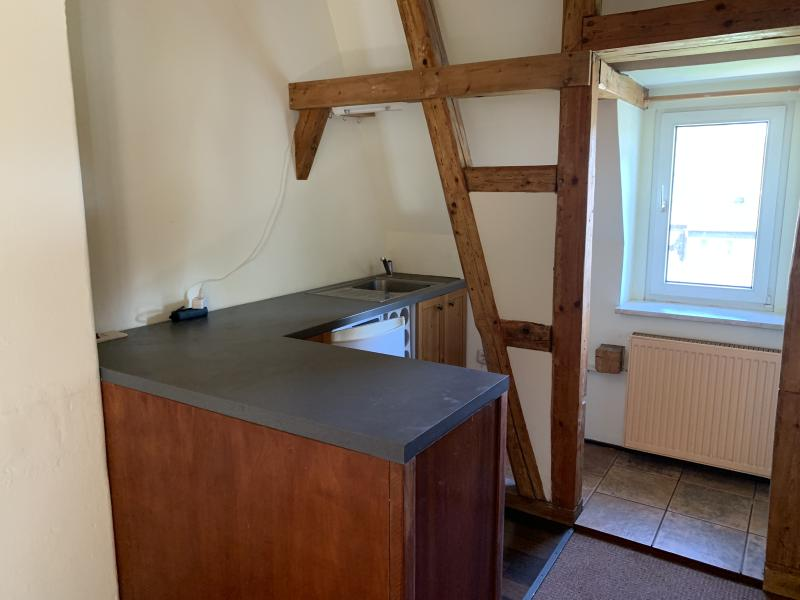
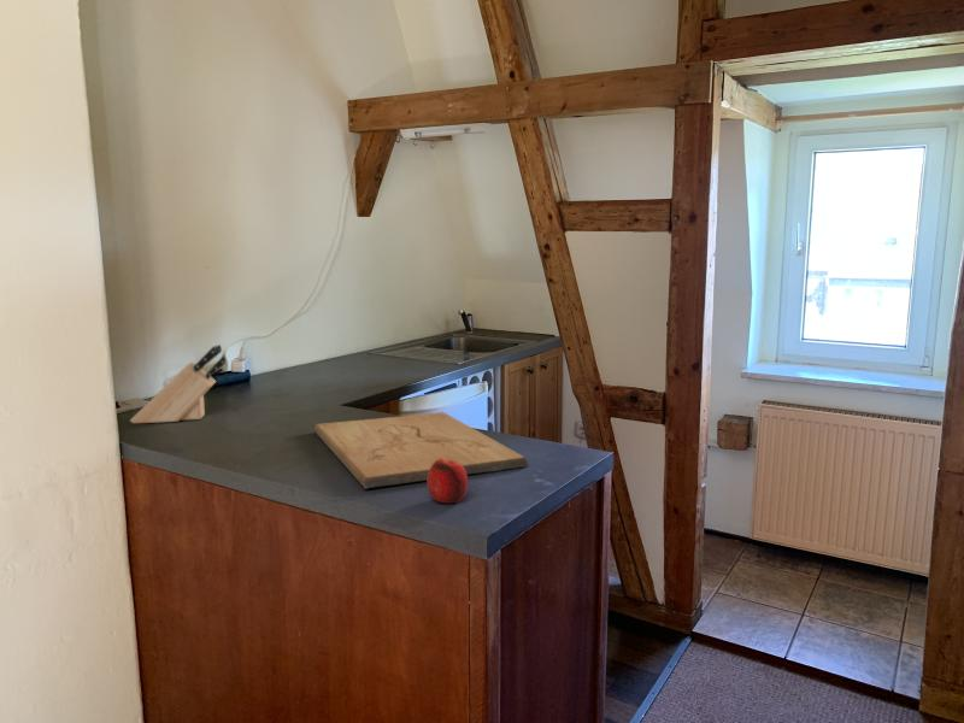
+ knife block [129,343,228,424]
+ cutting board [313,411,528,489]
+ fruit [425,458,469,504]
